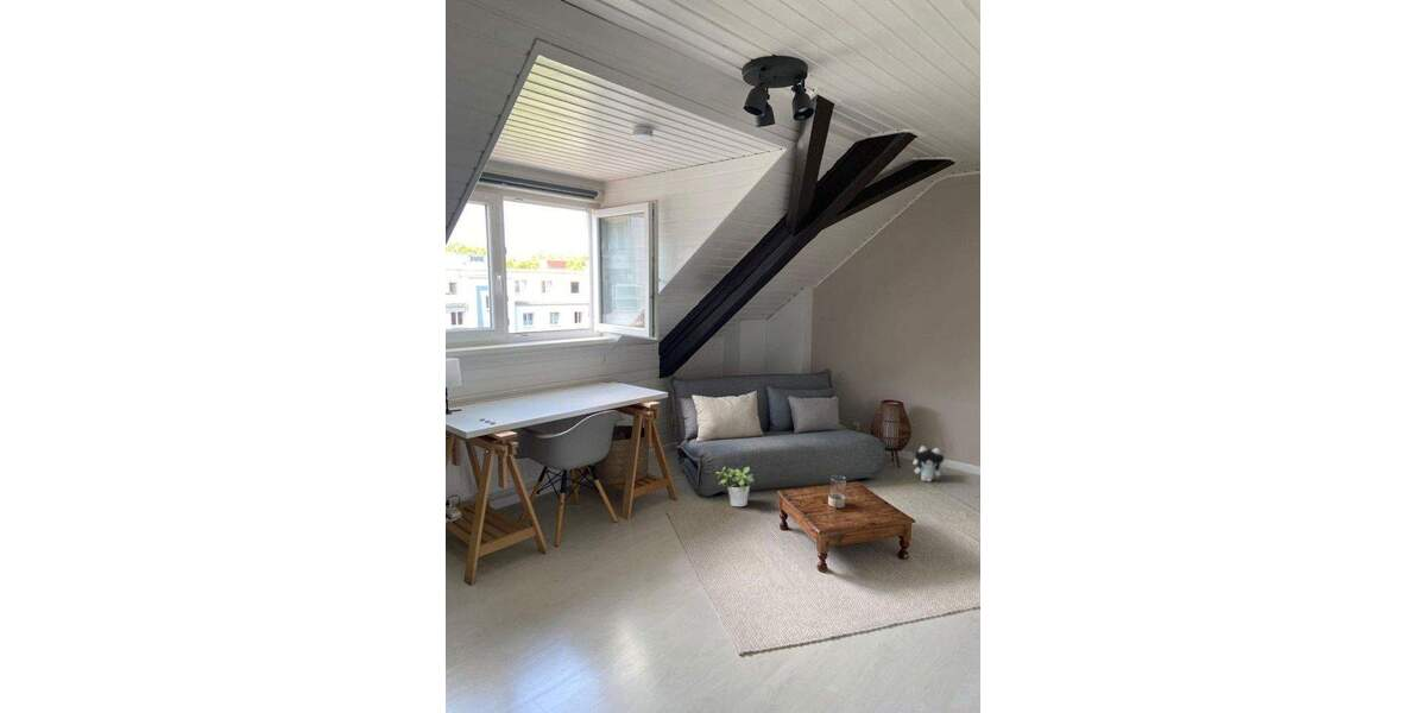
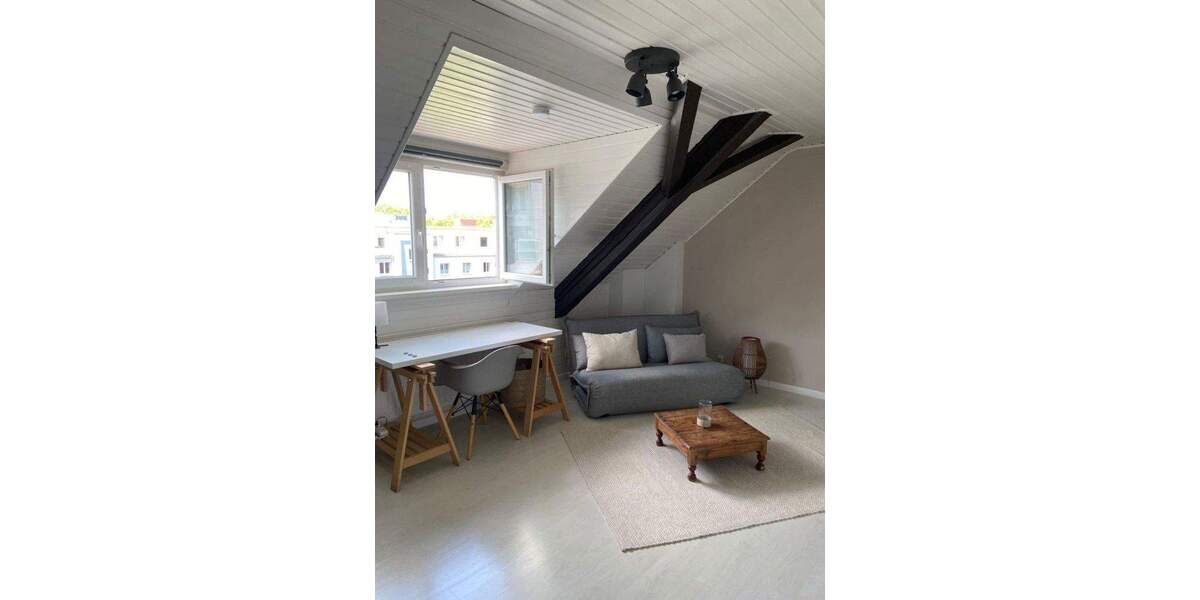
- potted plant [714,466,755,507]
- plush toy [911,444,948,482]
